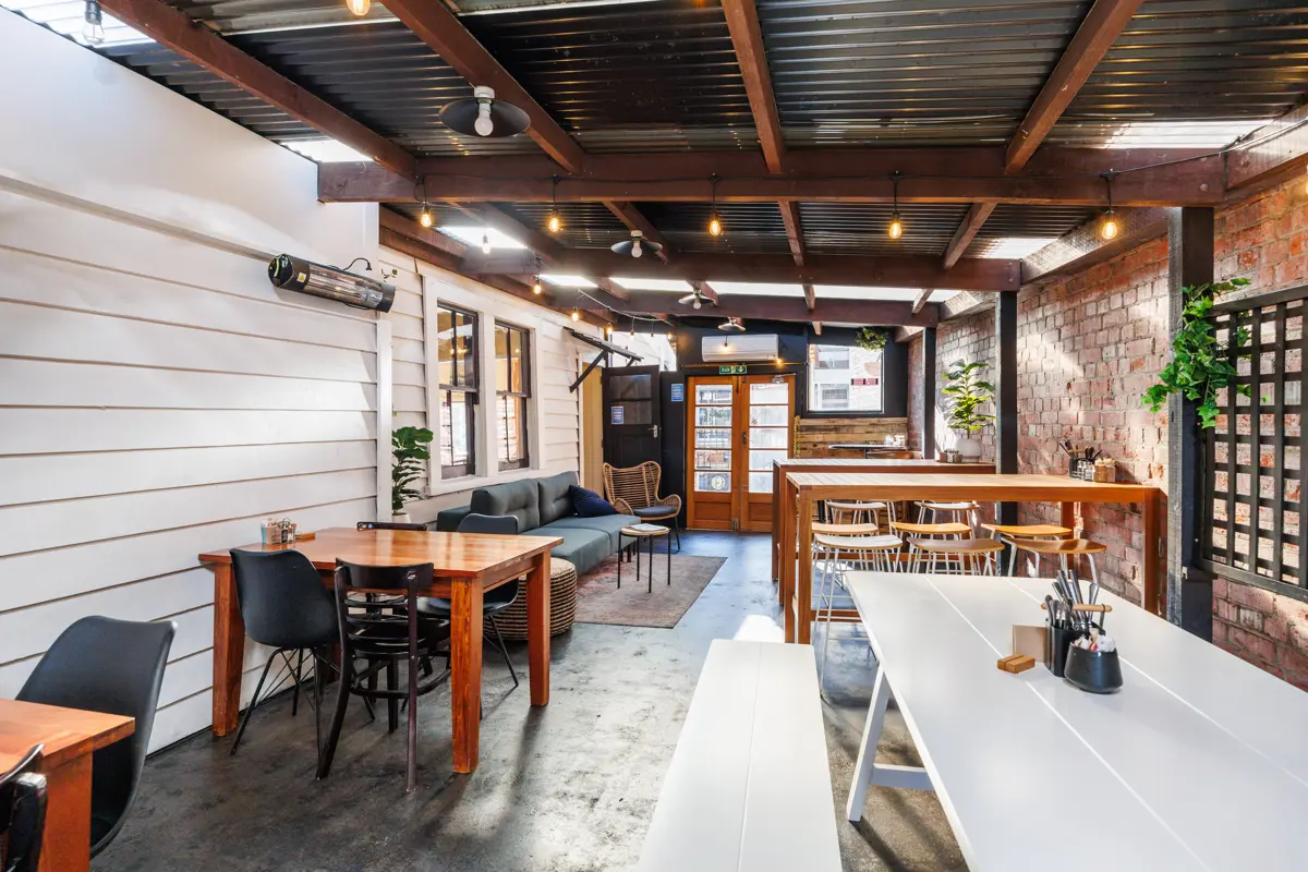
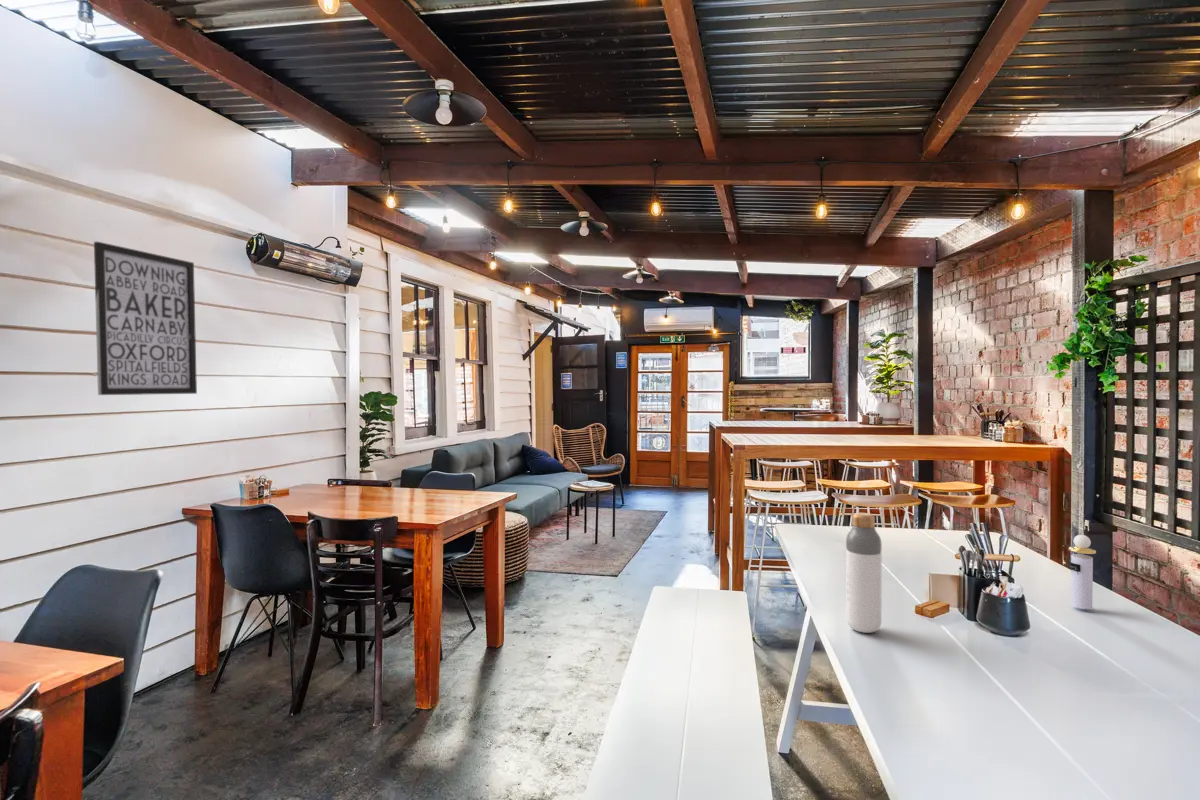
+ bottle [845,512,883,634]
+ perfume bottle [1067,534,1097,610]
+ wall art [93,241,198,396]
